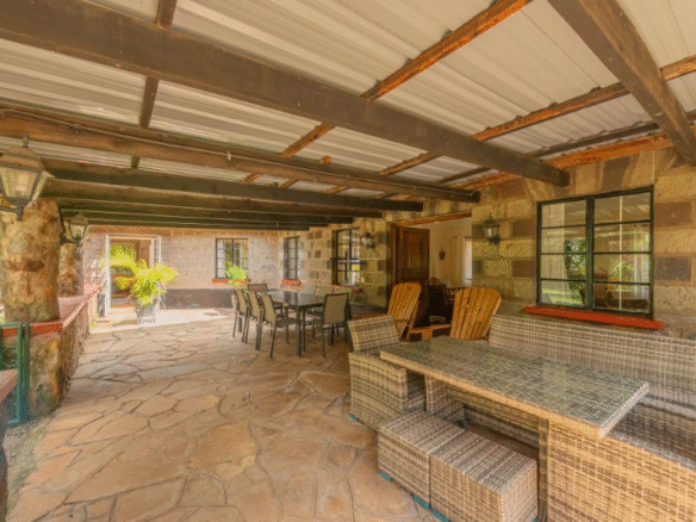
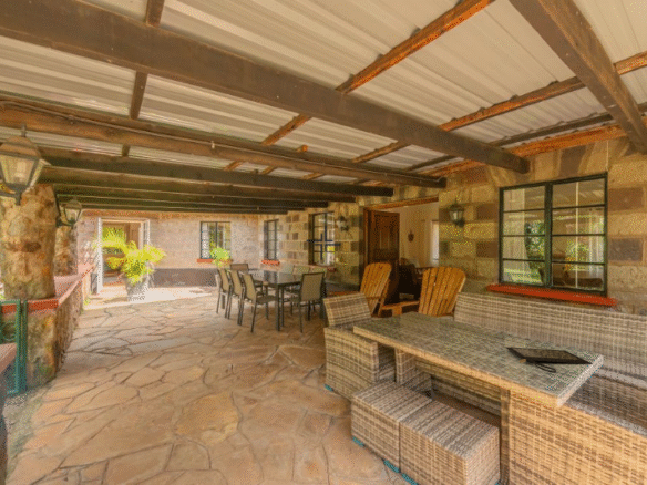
+ clutch bag [503,345,594,374]
